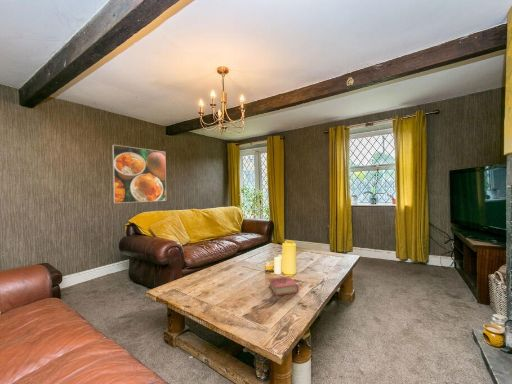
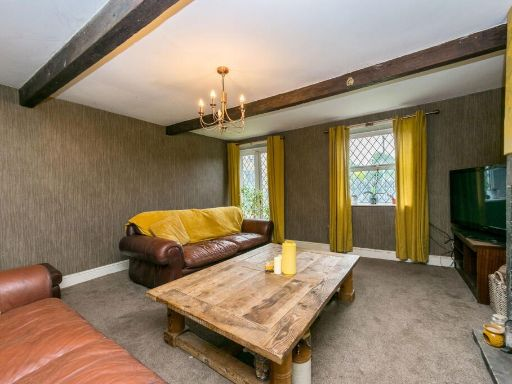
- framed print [111,144,167,204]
- book [268,276,300,297]
